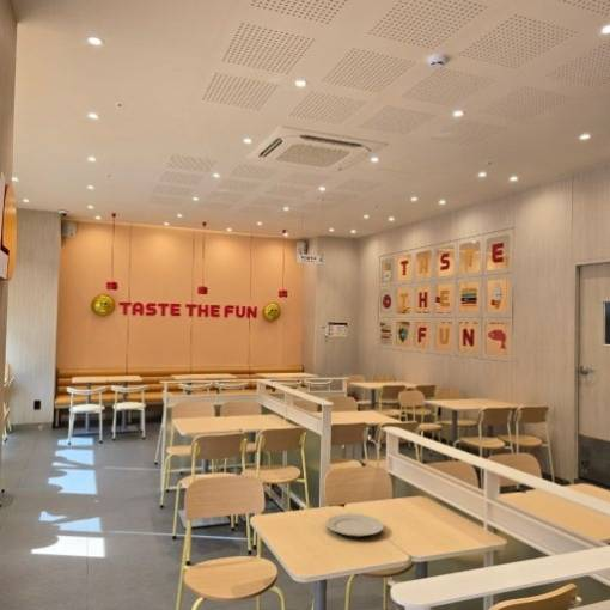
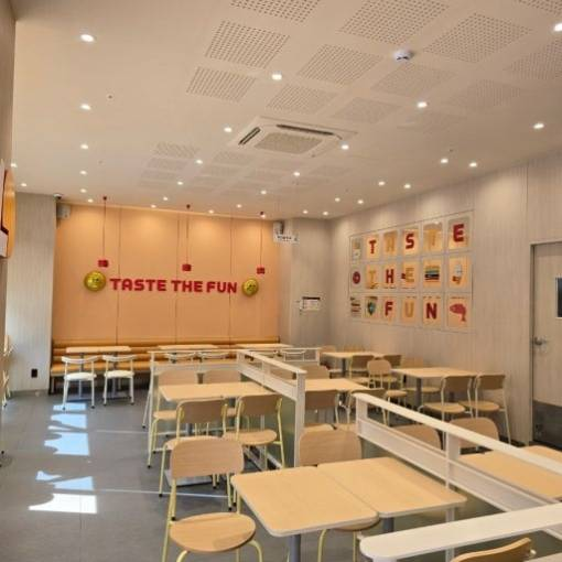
- chinaware [325,512,385,538]
